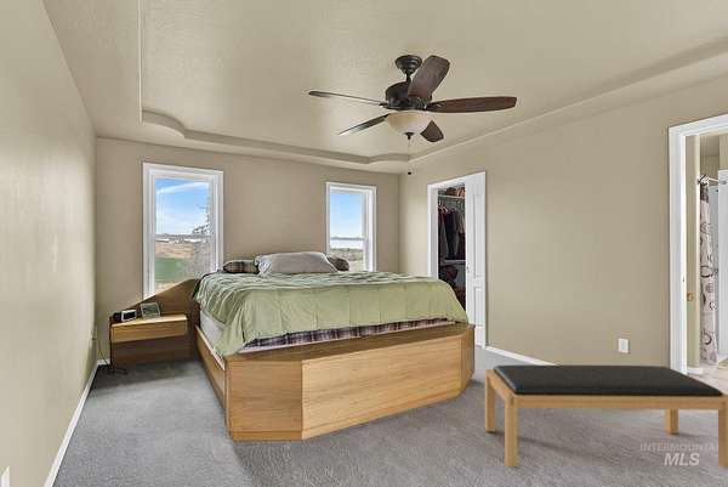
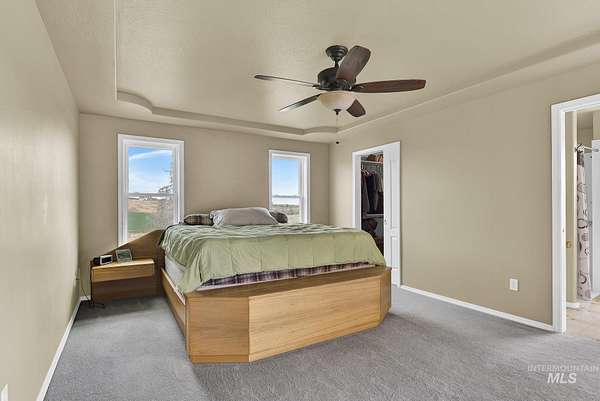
- bench [484,364,728,471]
